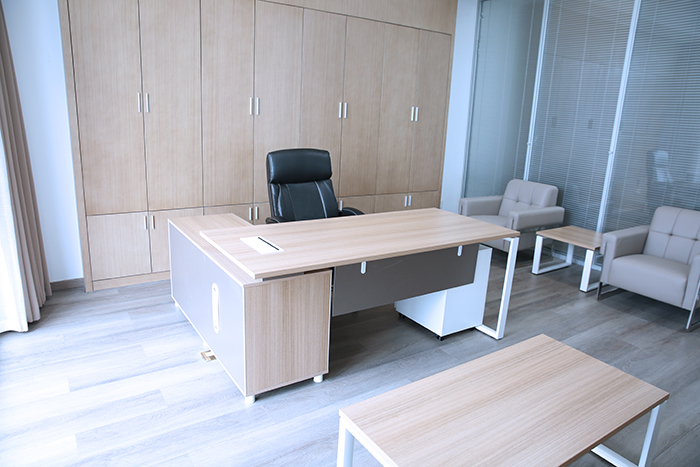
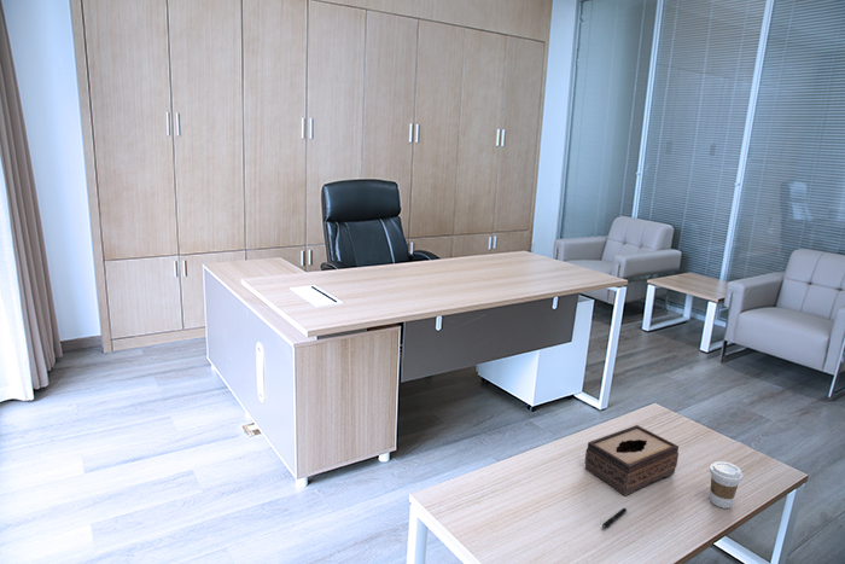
+ coffee cup [709,460,744,510]
+ pen [601,507,628,530]
+ tissue box [583,424,680,496]
